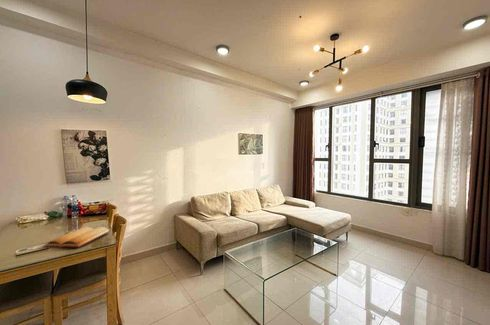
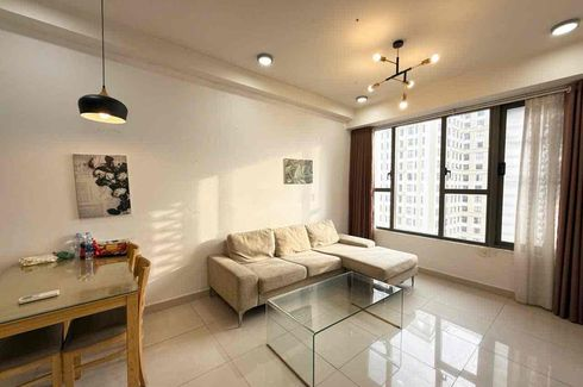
- bible [42,226,111,249]
